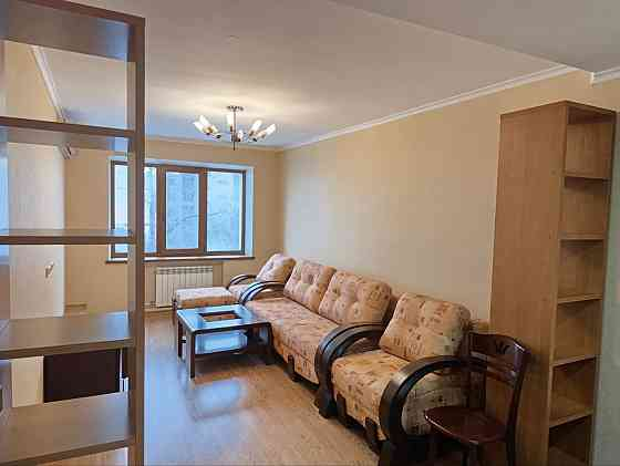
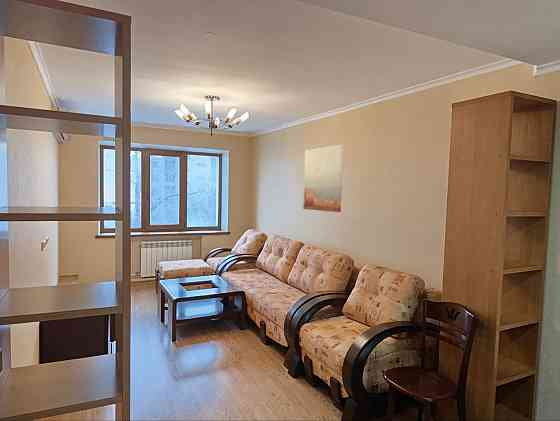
+ wall art [302,144,344,213]
